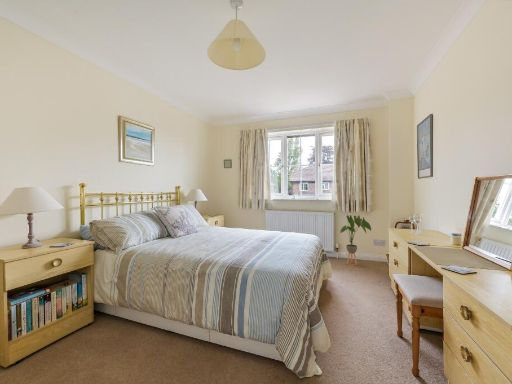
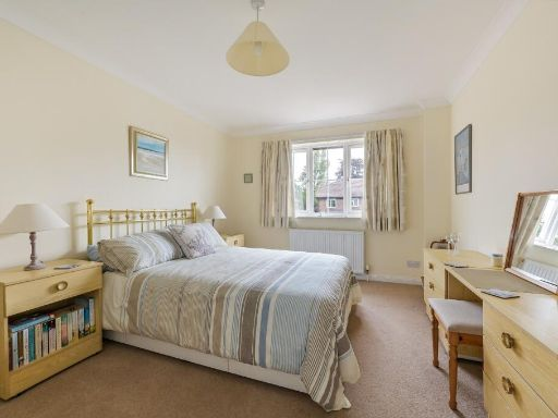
- house plant [339,214,372,266]
